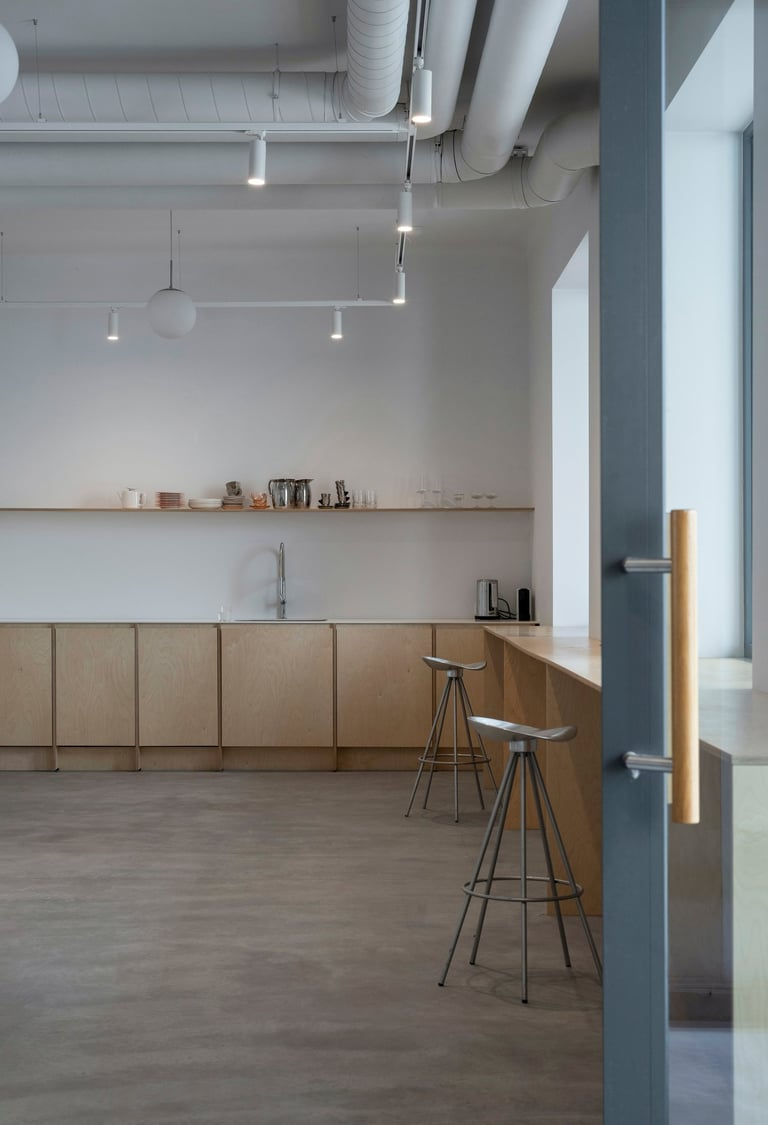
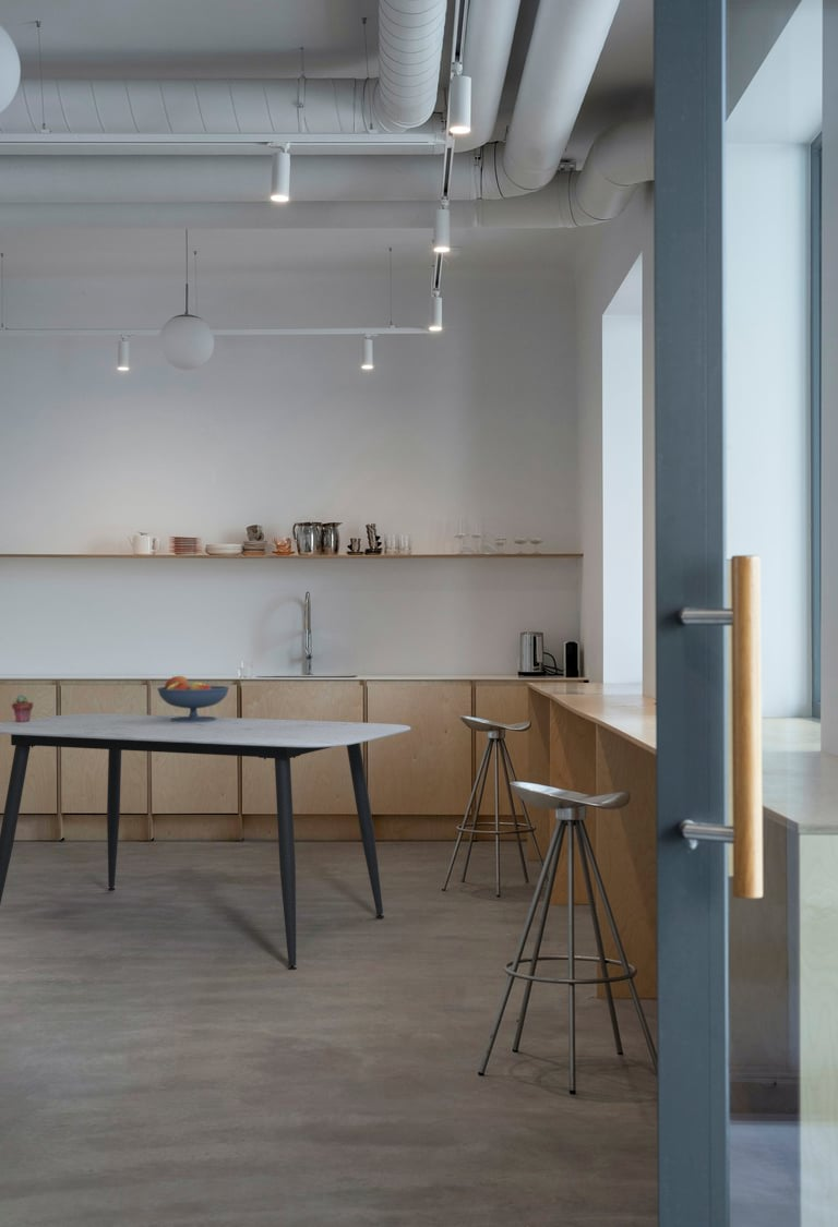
+ dining table [0,712,411,971]
+ potted succulent [11,695,34,722]
+ fruit bowl [156,675,230,722]
